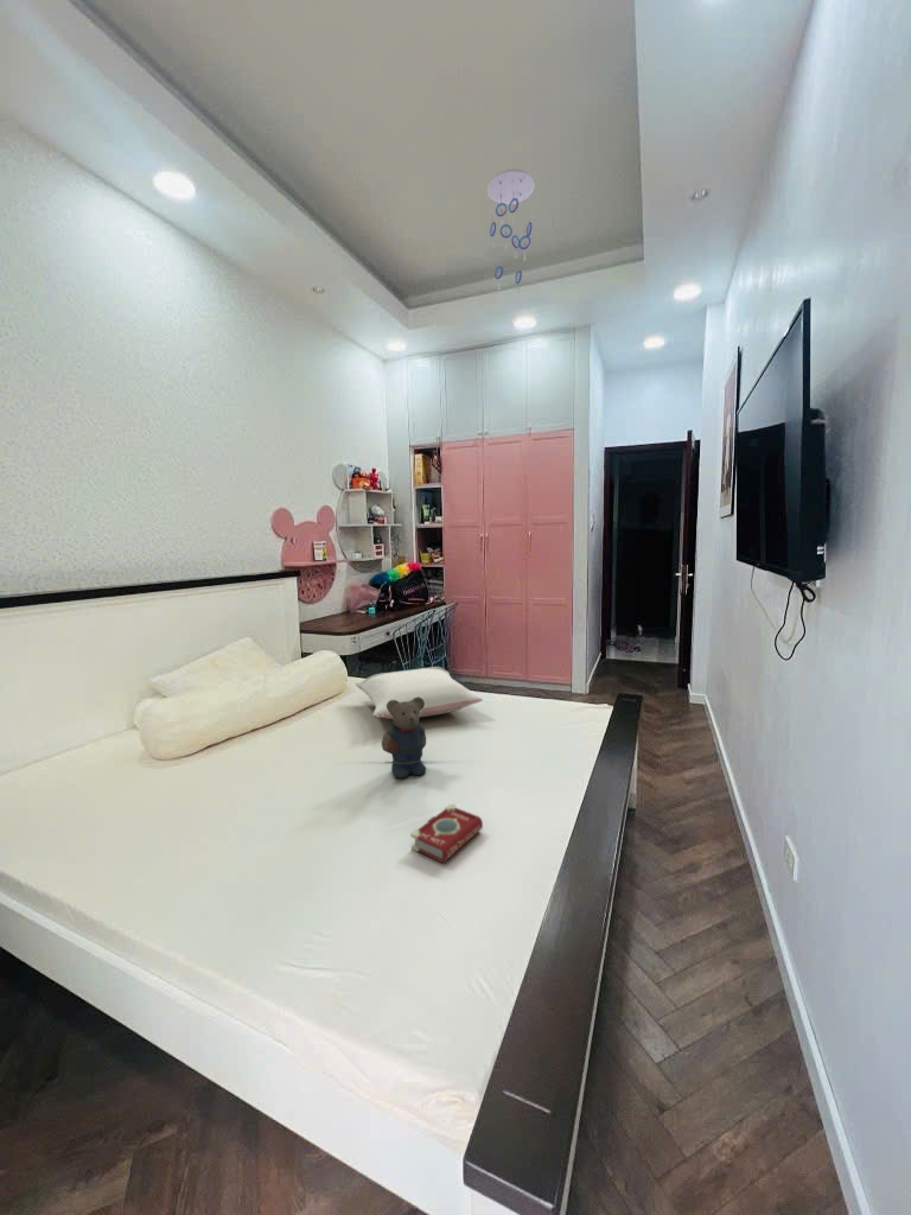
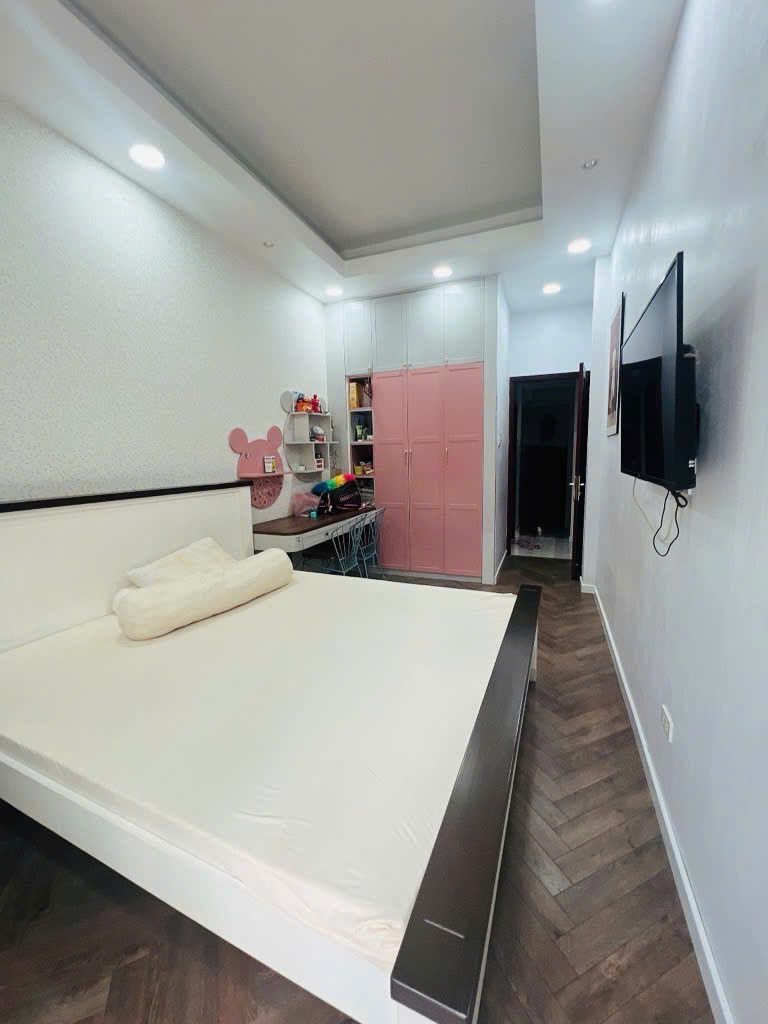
- pillow [355,666,484,720]
- teddy bear [381,696,427,778]
- book [409,803,484,864]
- ceiling mobile [486,167,536,295]
